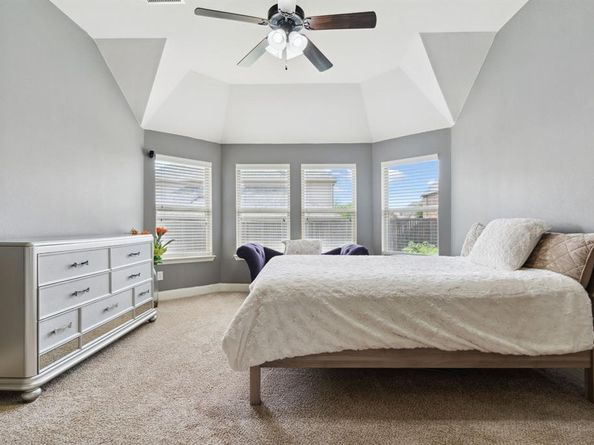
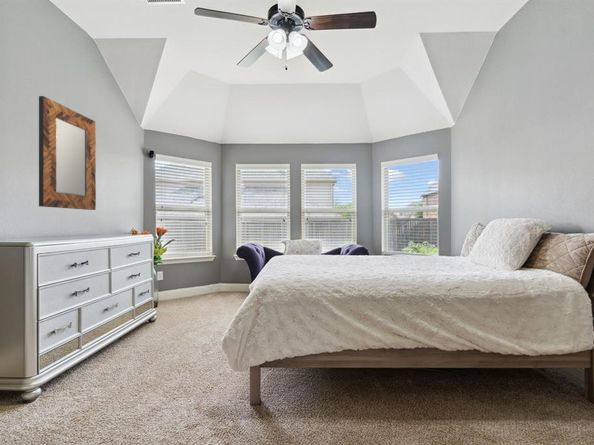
+ home mirror [38,95,97,211]
